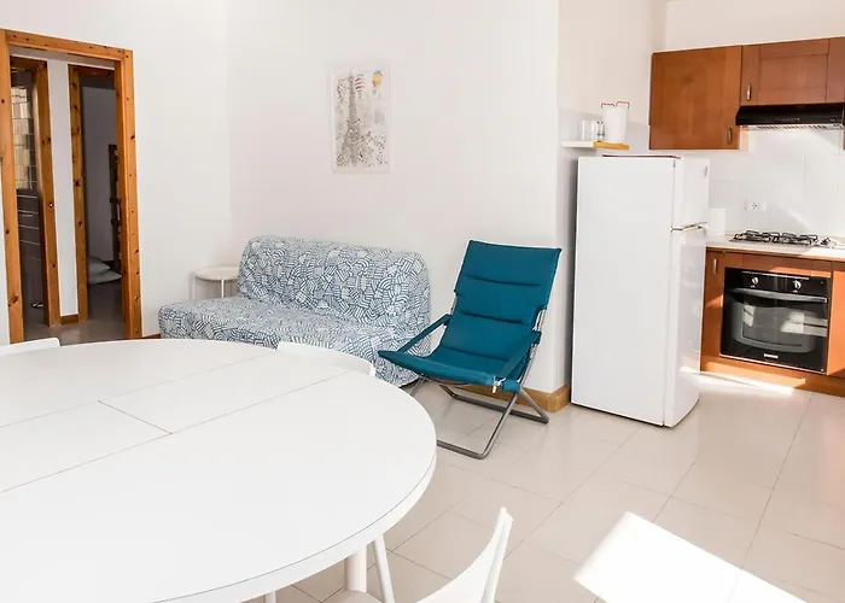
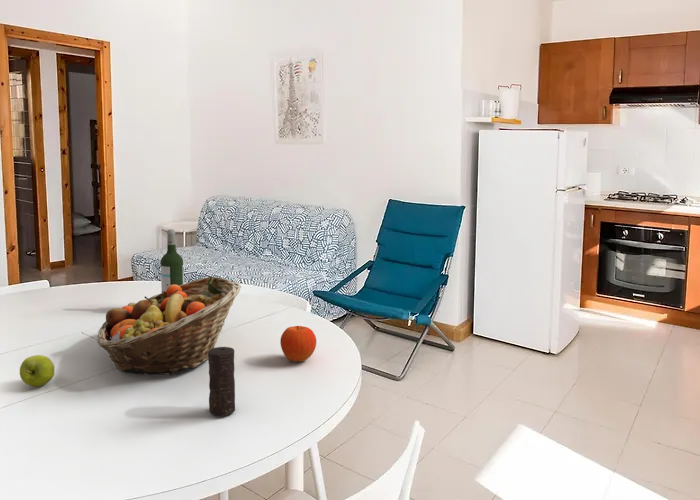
+ apple [19,354,55,388]
+ candle [207,346,236,417]
+ fruit [279,325,317,362]
+ fruit basket [97,275,242,376]
+ wine bottle [160,229,185,293]
